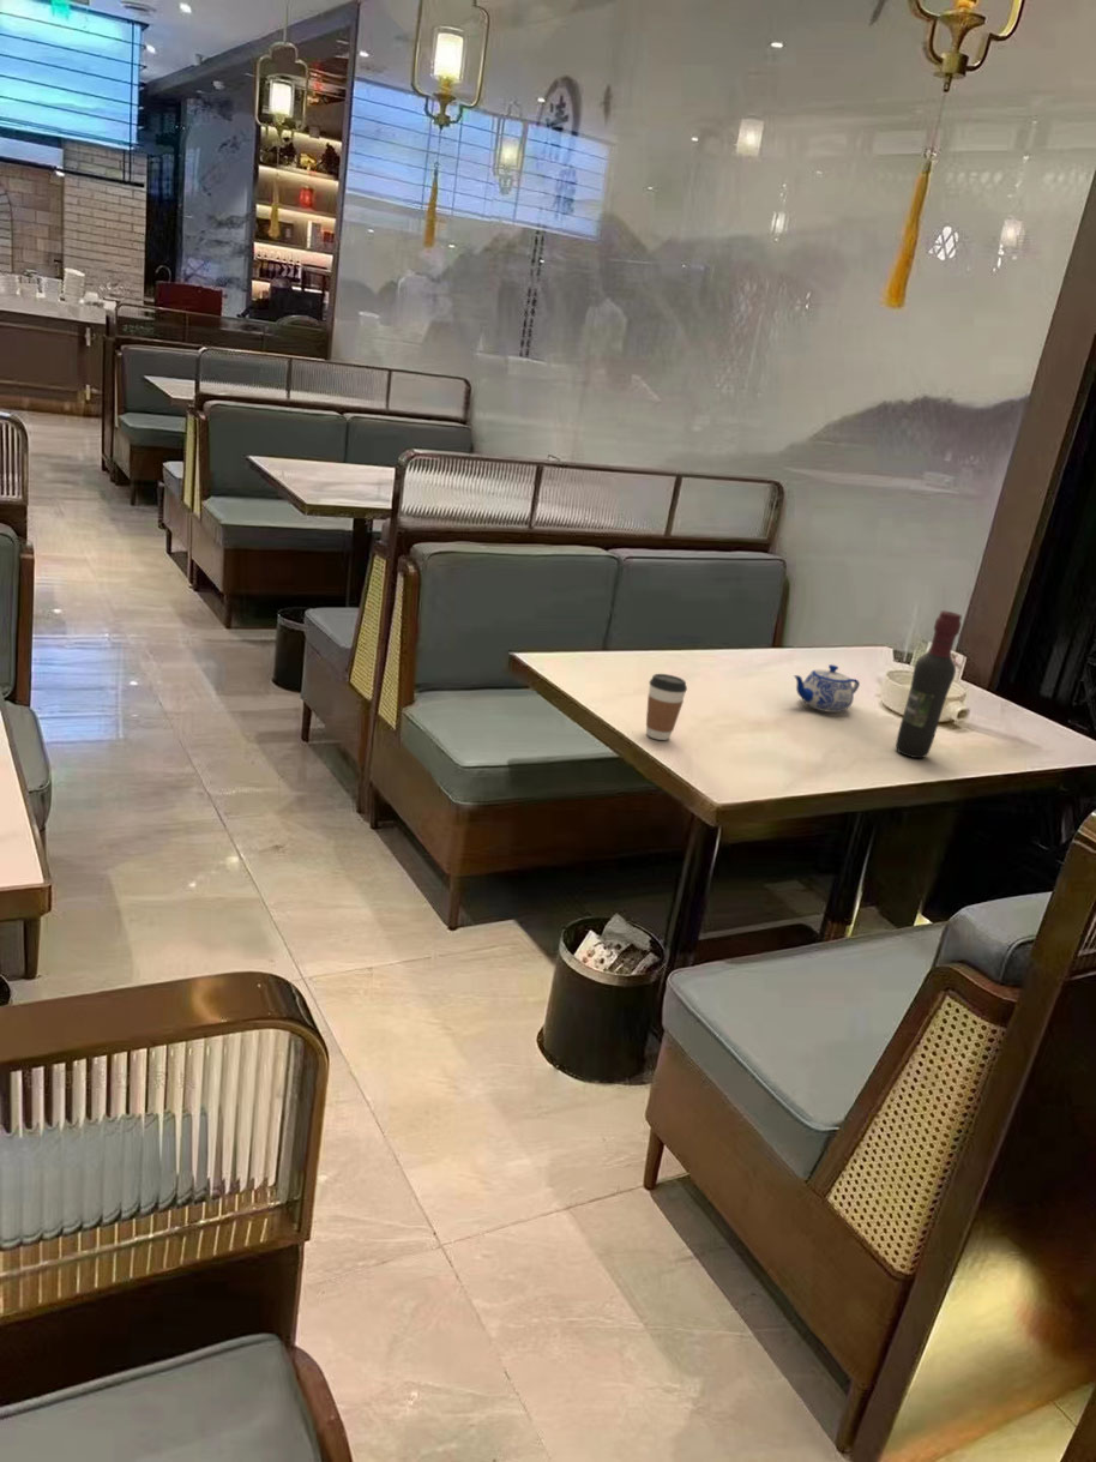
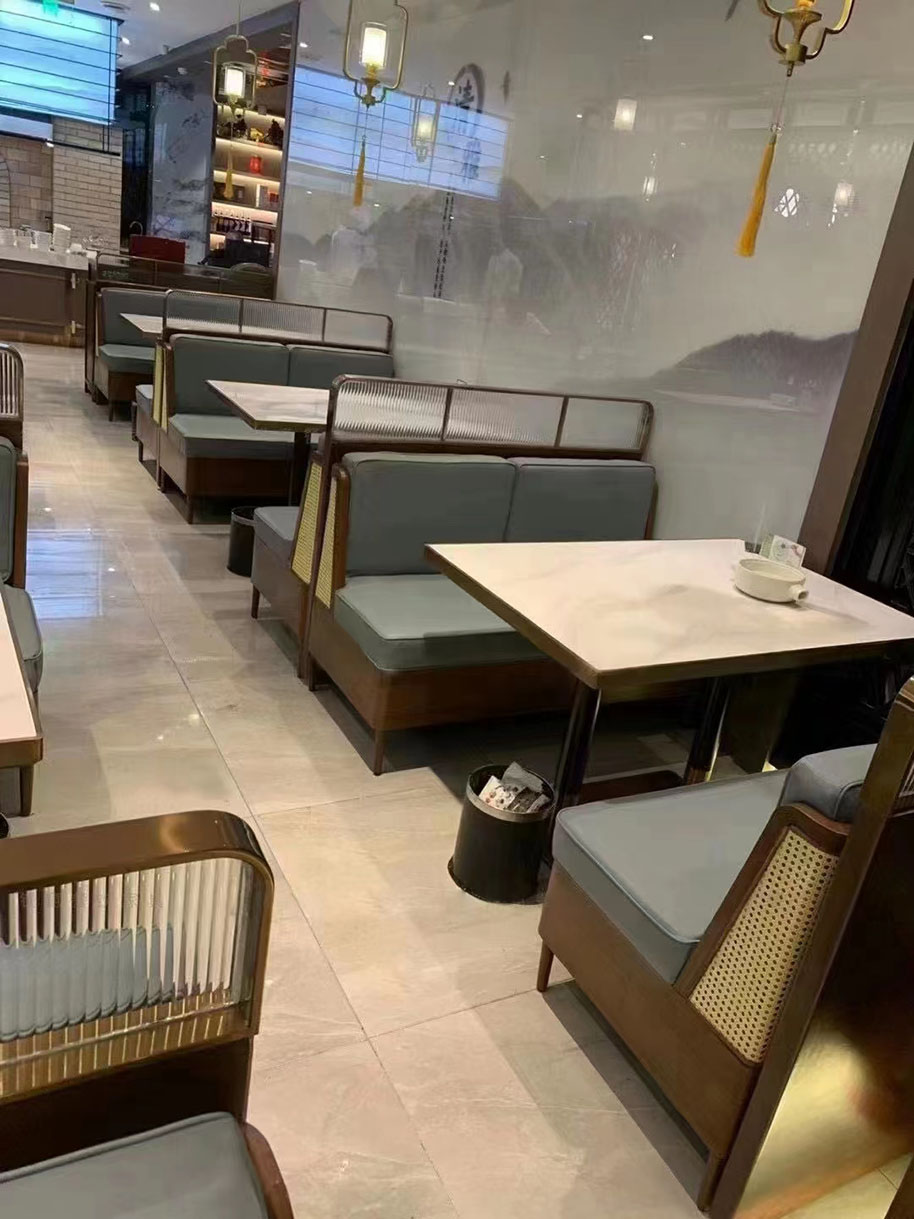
- wine bottle [895,609,963,759]
- coffee cup [645,673,688,741]
- teapot [793,663,861,714]
